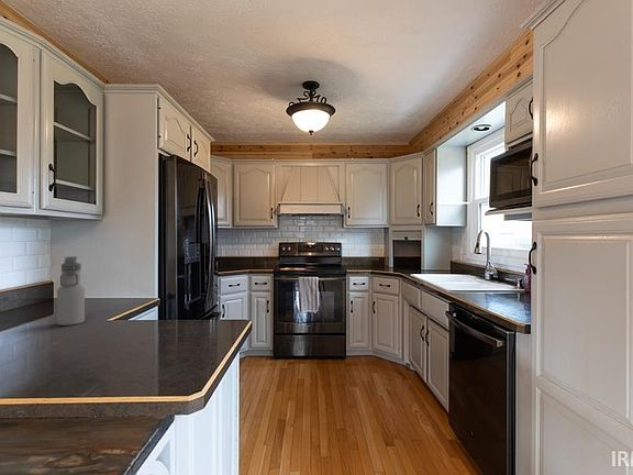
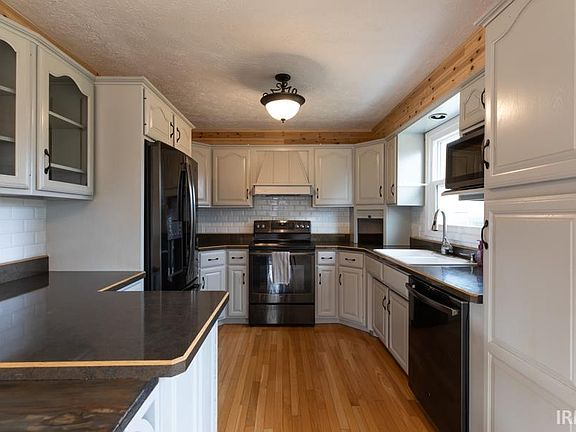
- water bottle [56,255,86,327]
